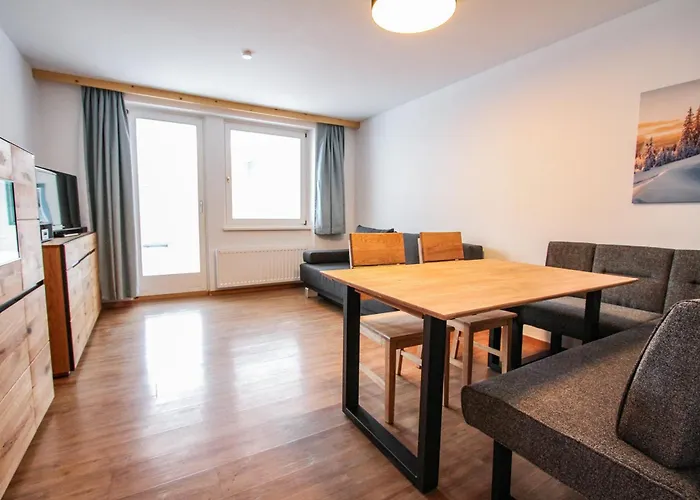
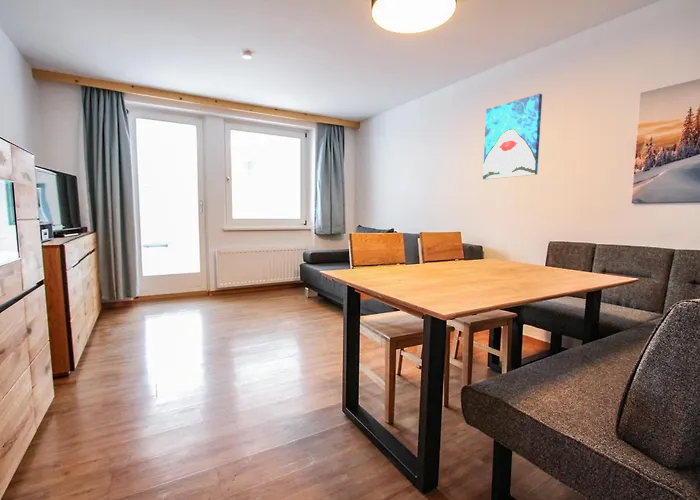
+ wall art [482,93,543,180]
